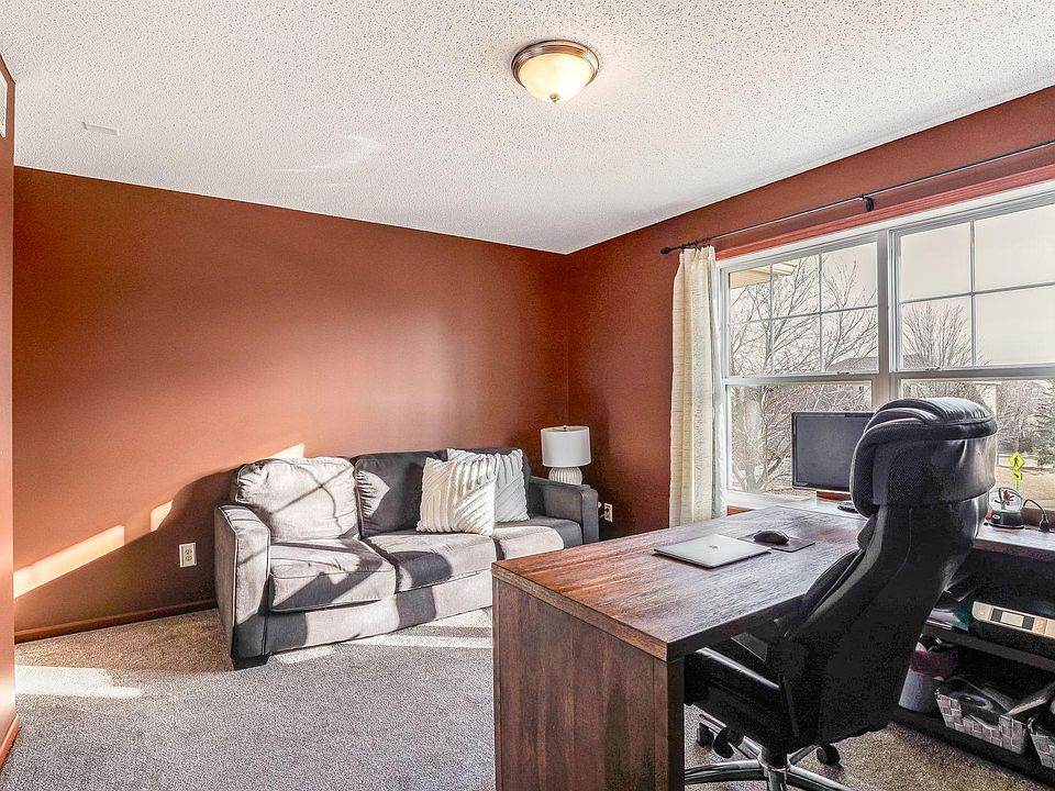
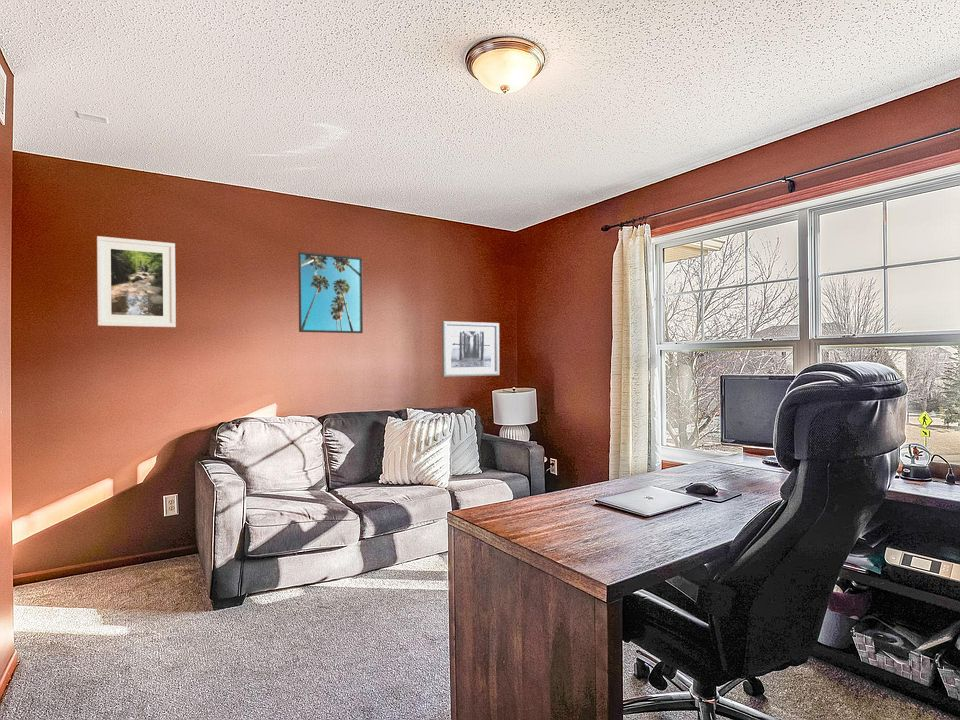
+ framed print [96,235,177,328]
+ wall art [441,320,500,378]
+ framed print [297,251,364,334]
